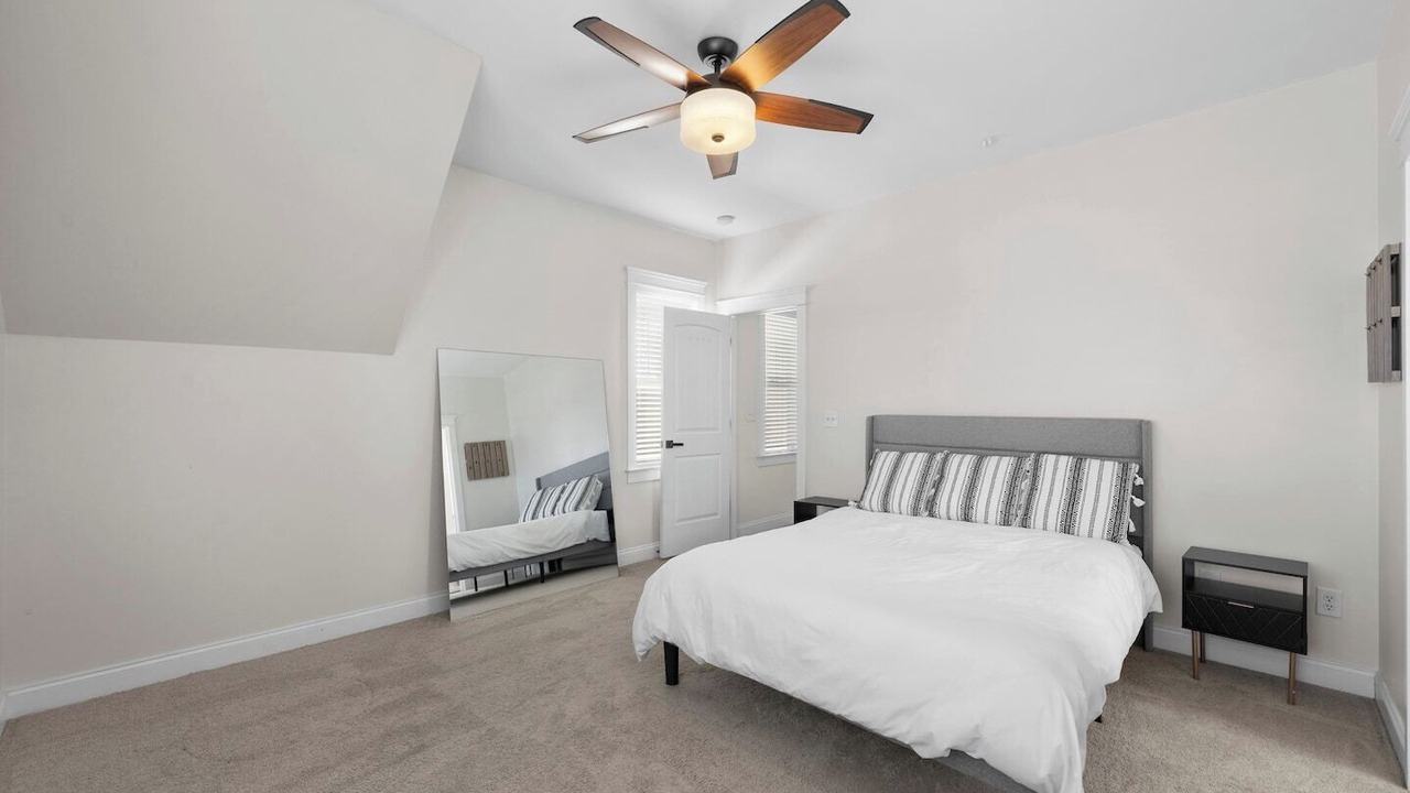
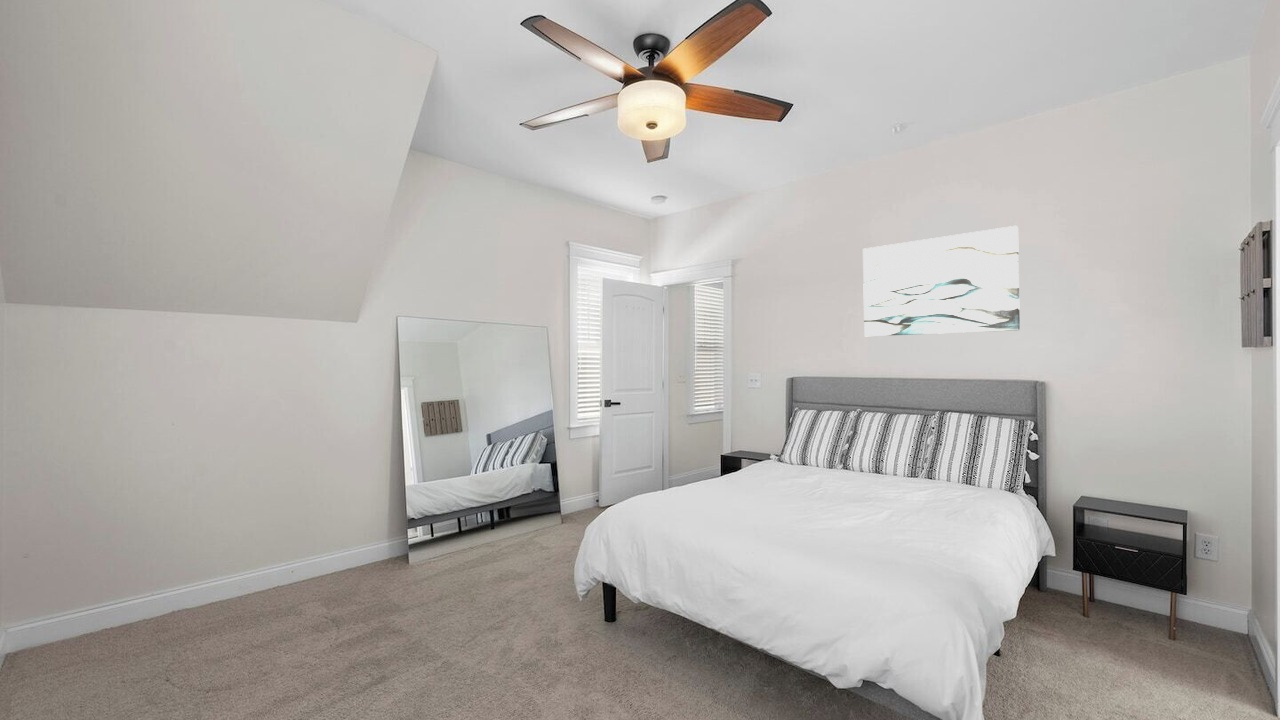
+ wall art [862,225,1021,337]
